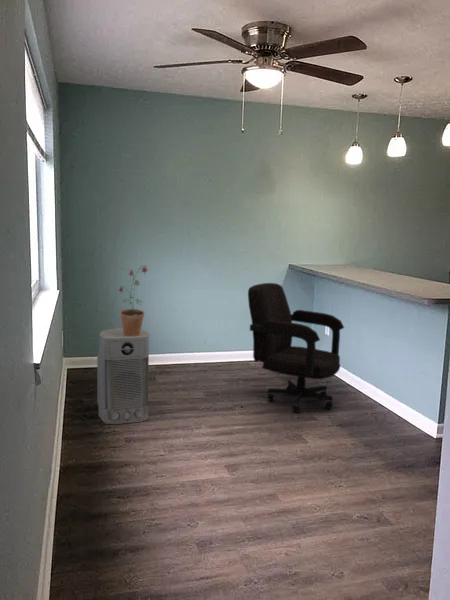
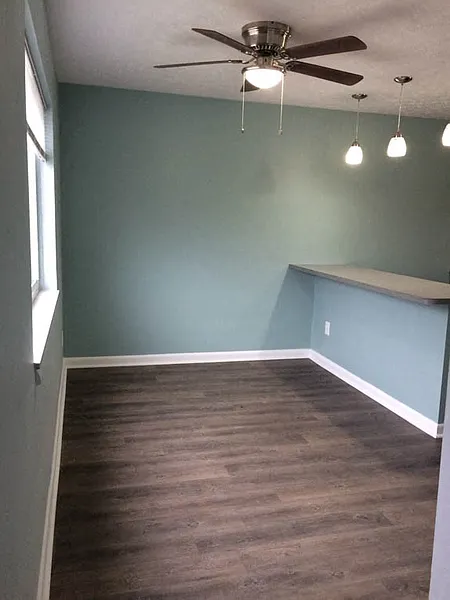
- potted plant [117,264,149,336]
- air purifier [96,327,150,425]
- office chair [247,282,345,414]
